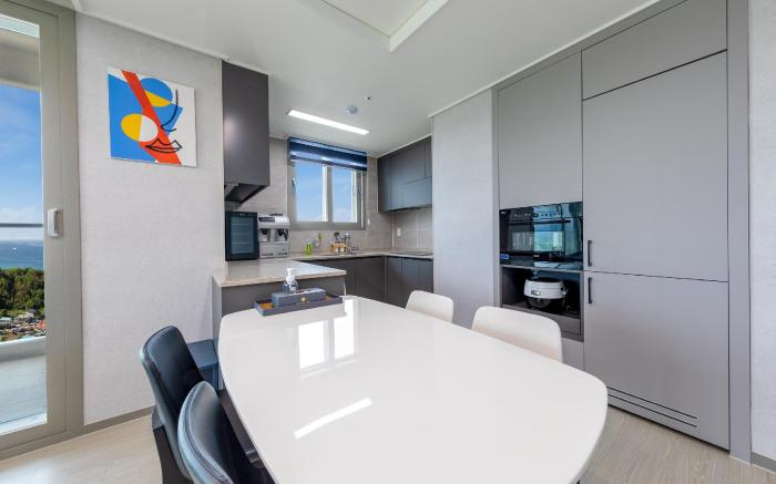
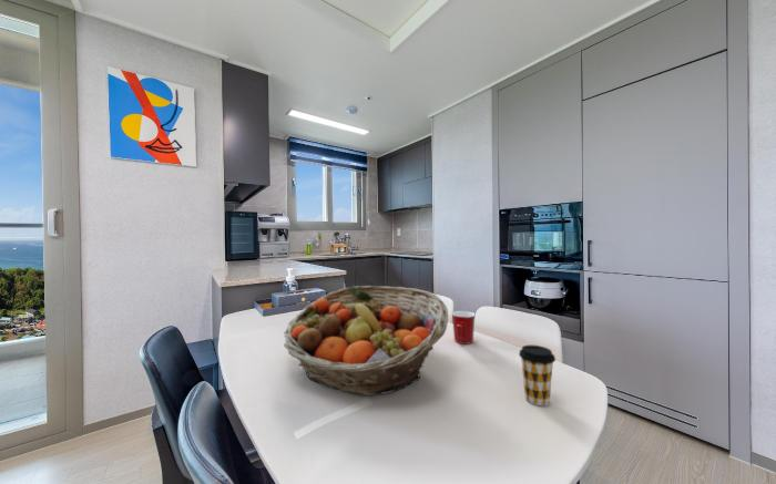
+ mug [451,310,476,346]
+ fruit basket [283,285,449,397]
+ coffee cup [518,344,557,406]
